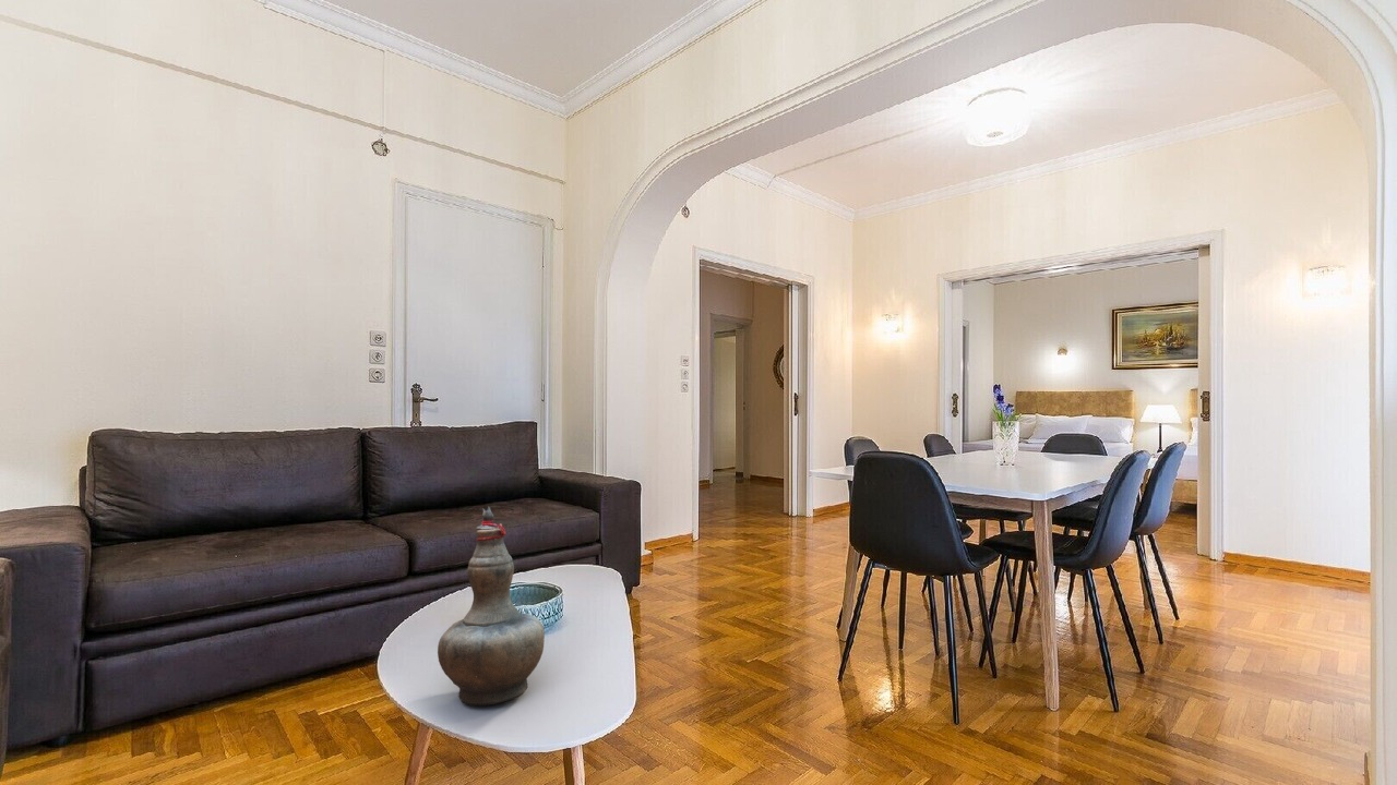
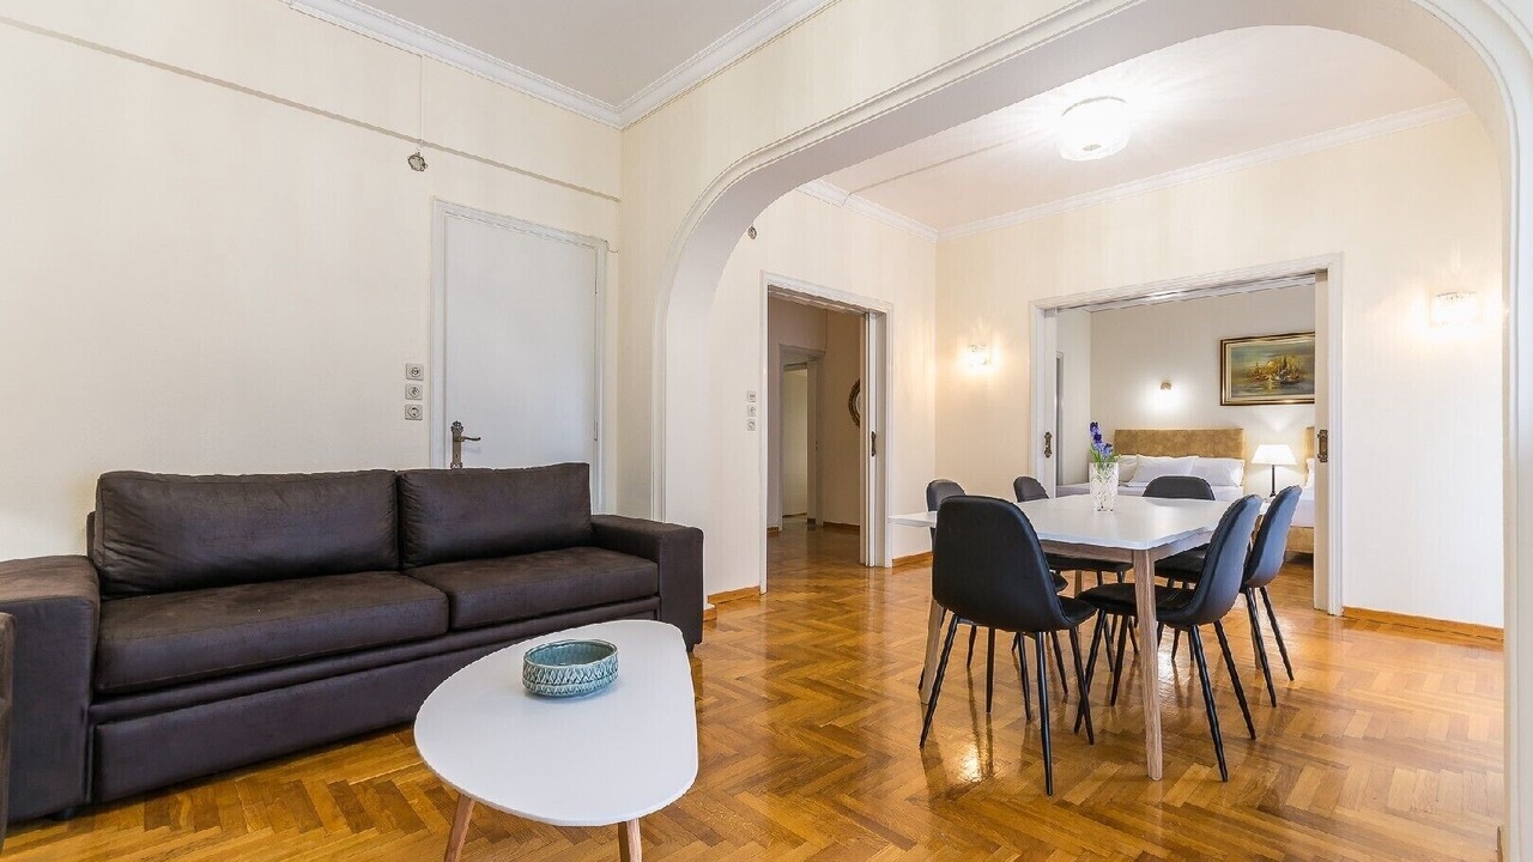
- decorative vase [437,506,546,708]
